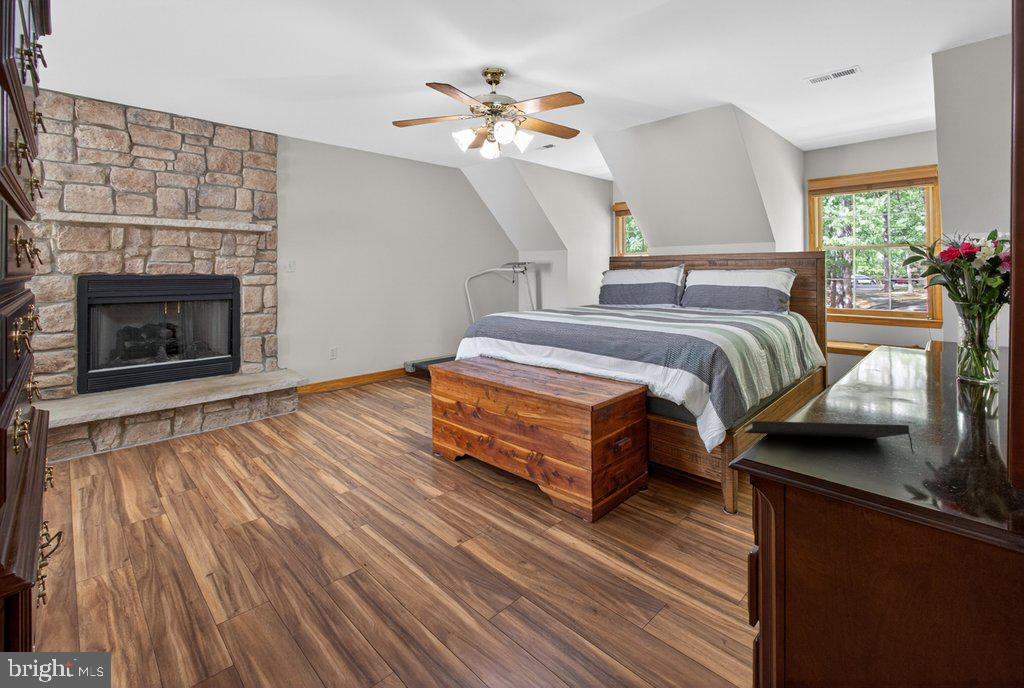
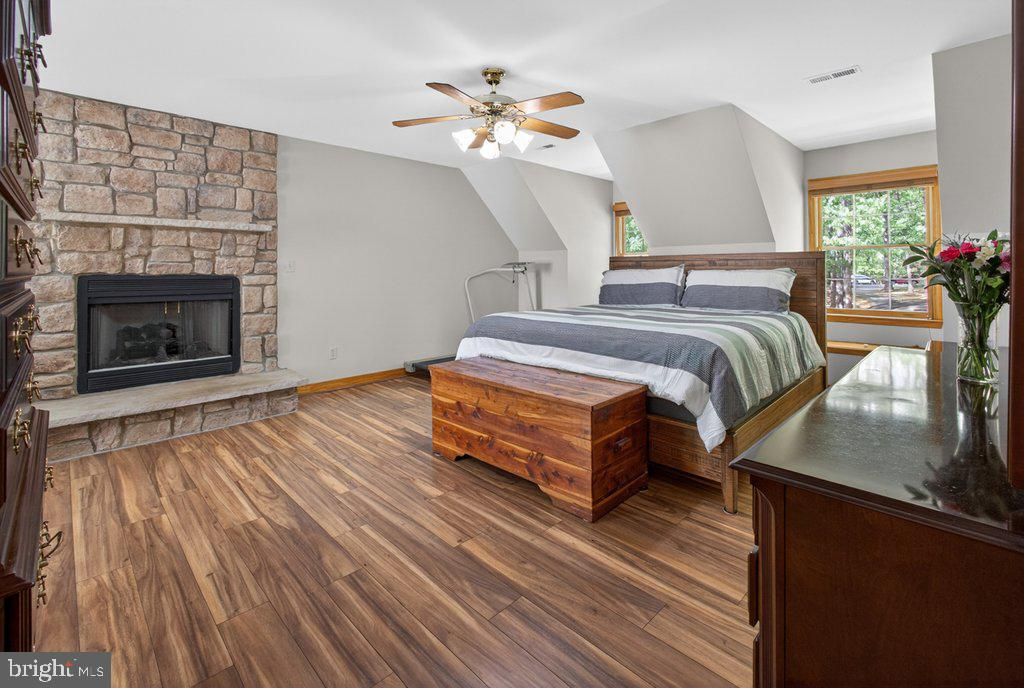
- notepad [741,420,915,455]
